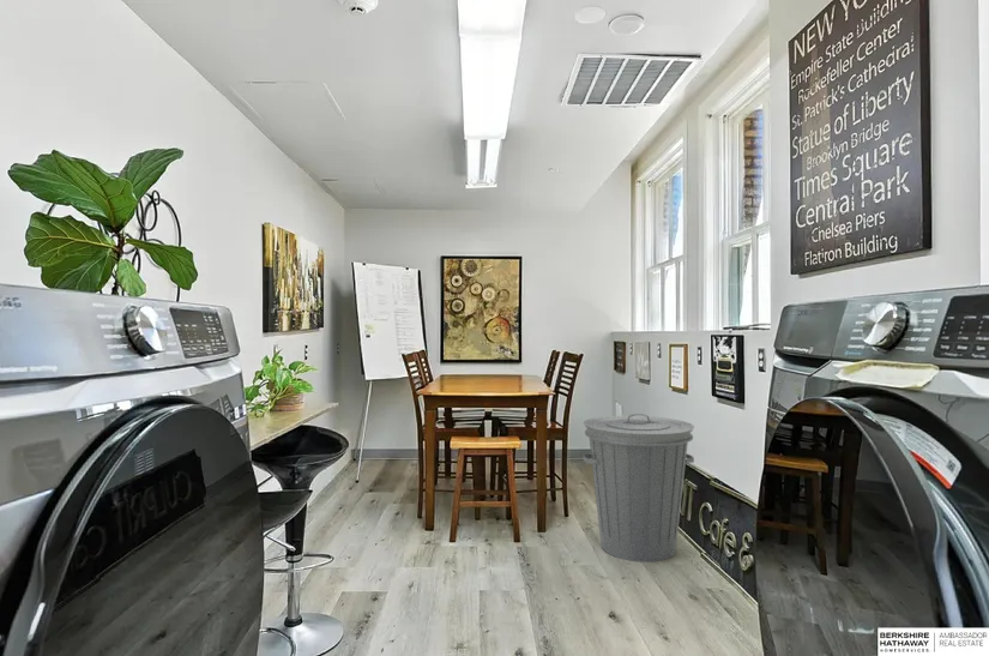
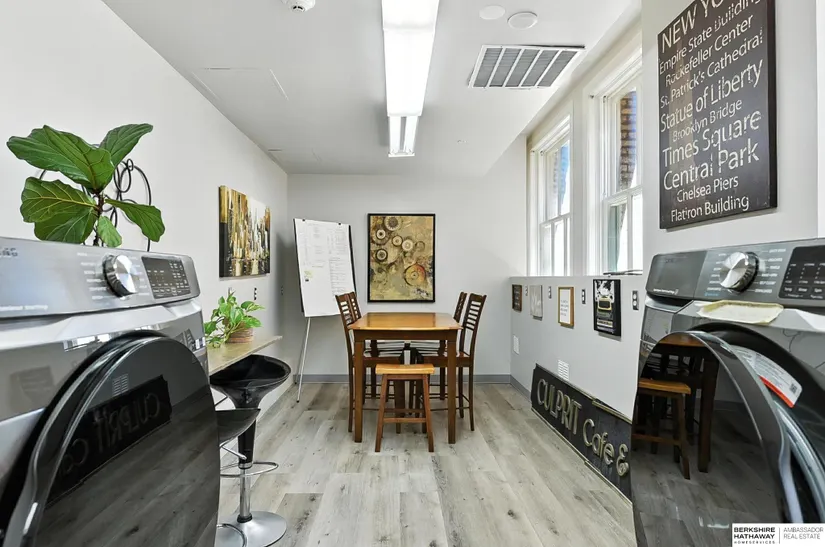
- trash can [583,413,695,564]
